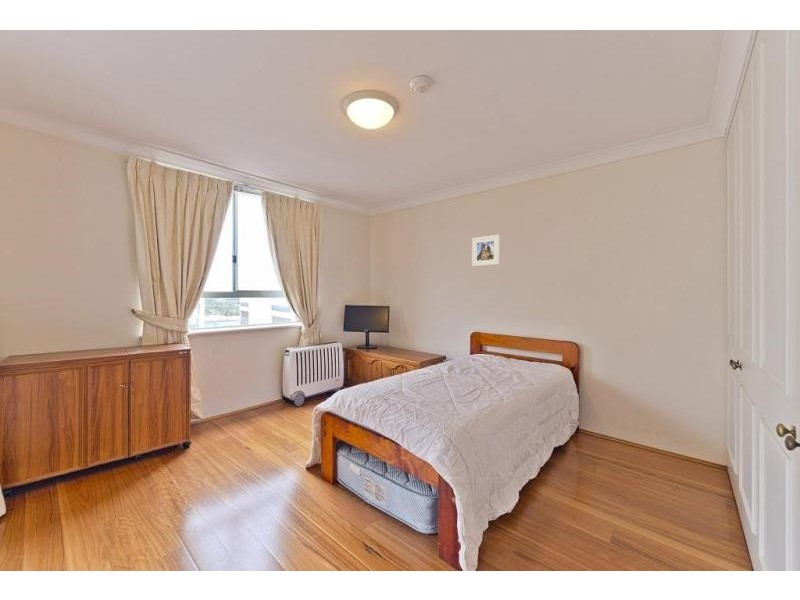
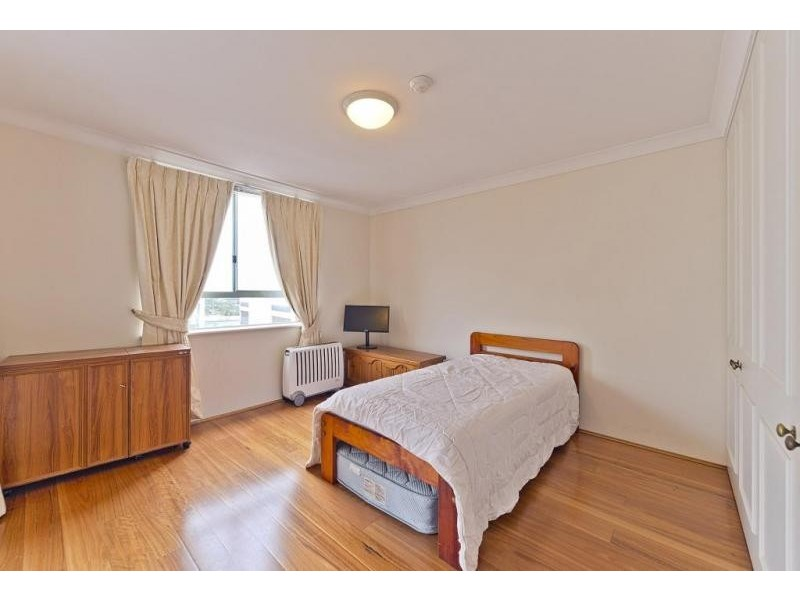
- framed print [471,234,501,267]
